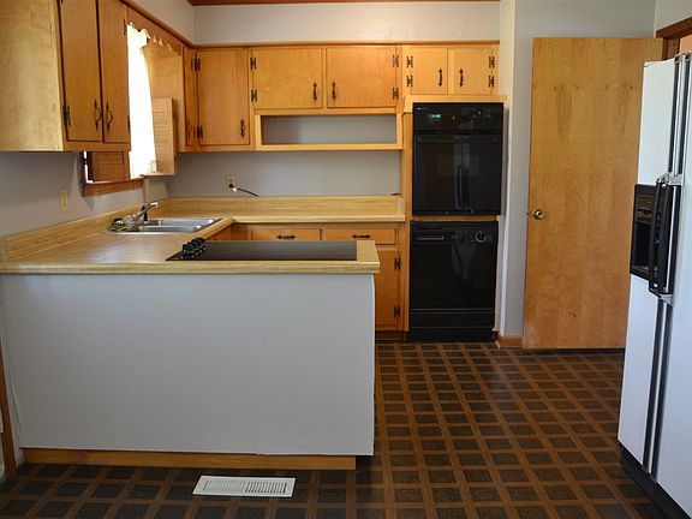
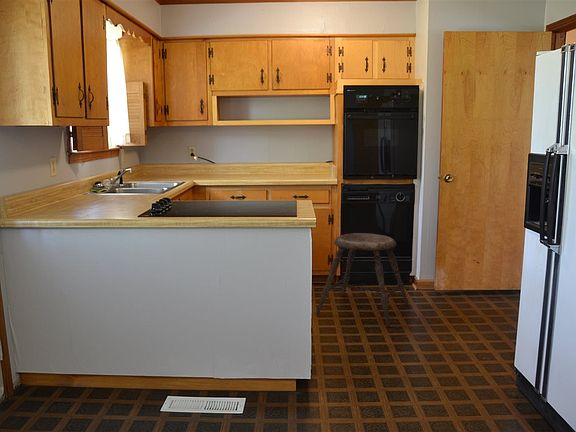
+ stool [314,232,410,328]
